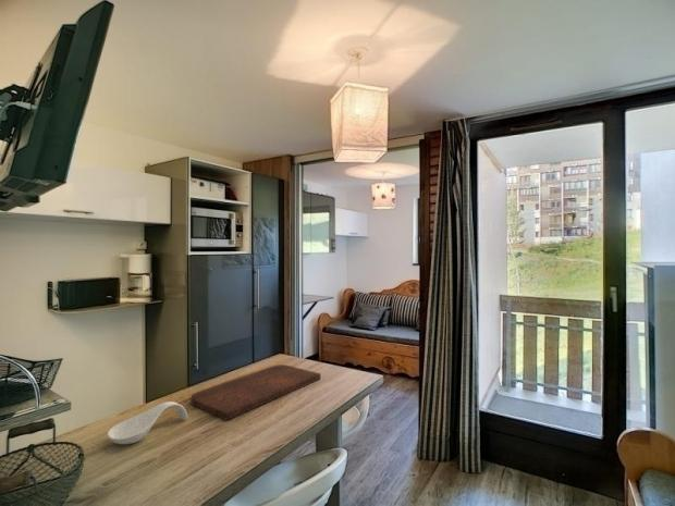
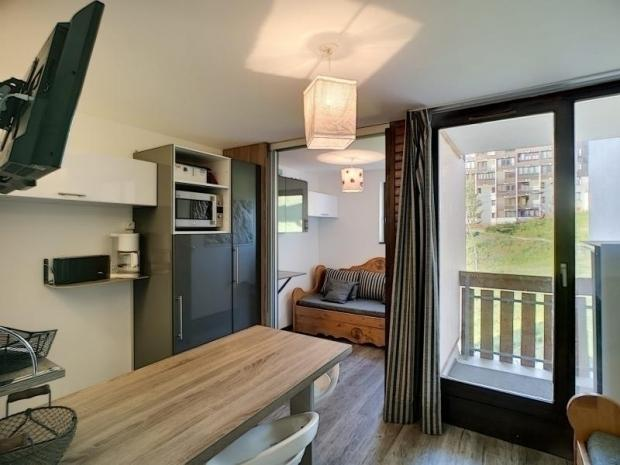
- cutting board [189,363,321,421]
- spoon rest [106,400,188,445]
